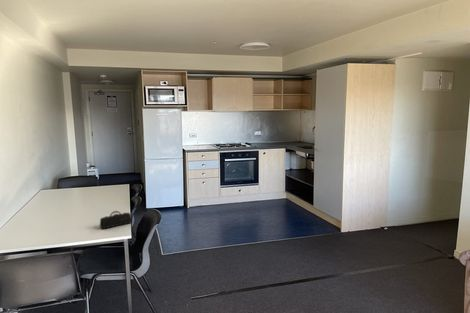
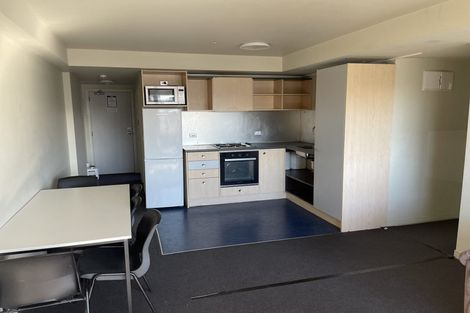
- pencil case [99,210,133,230]
